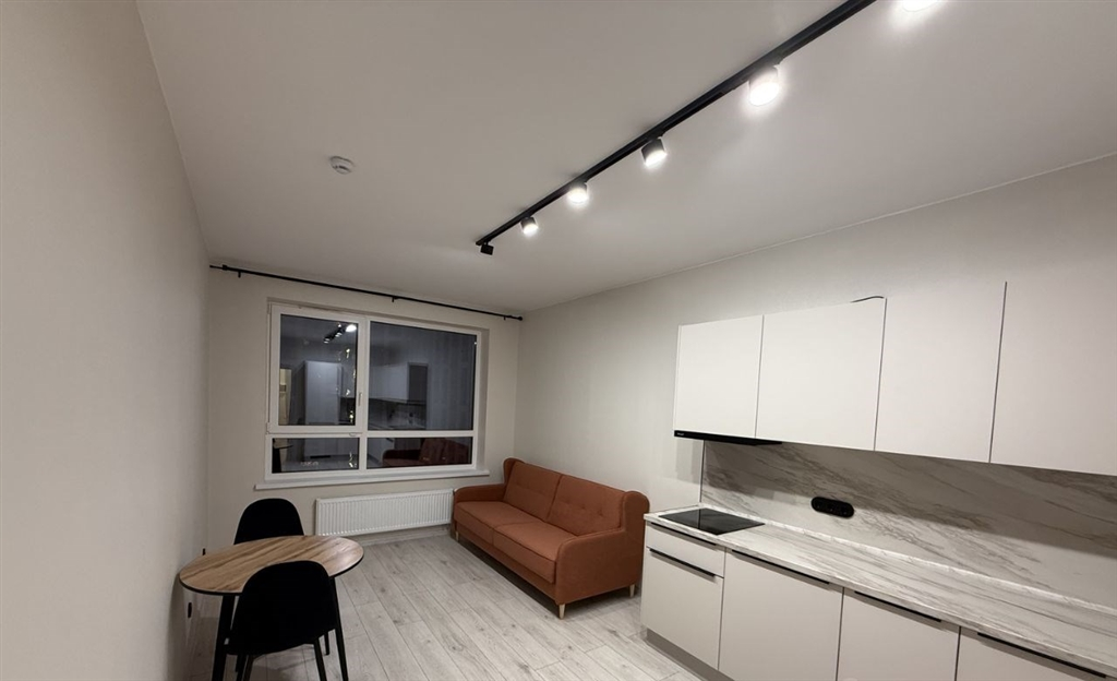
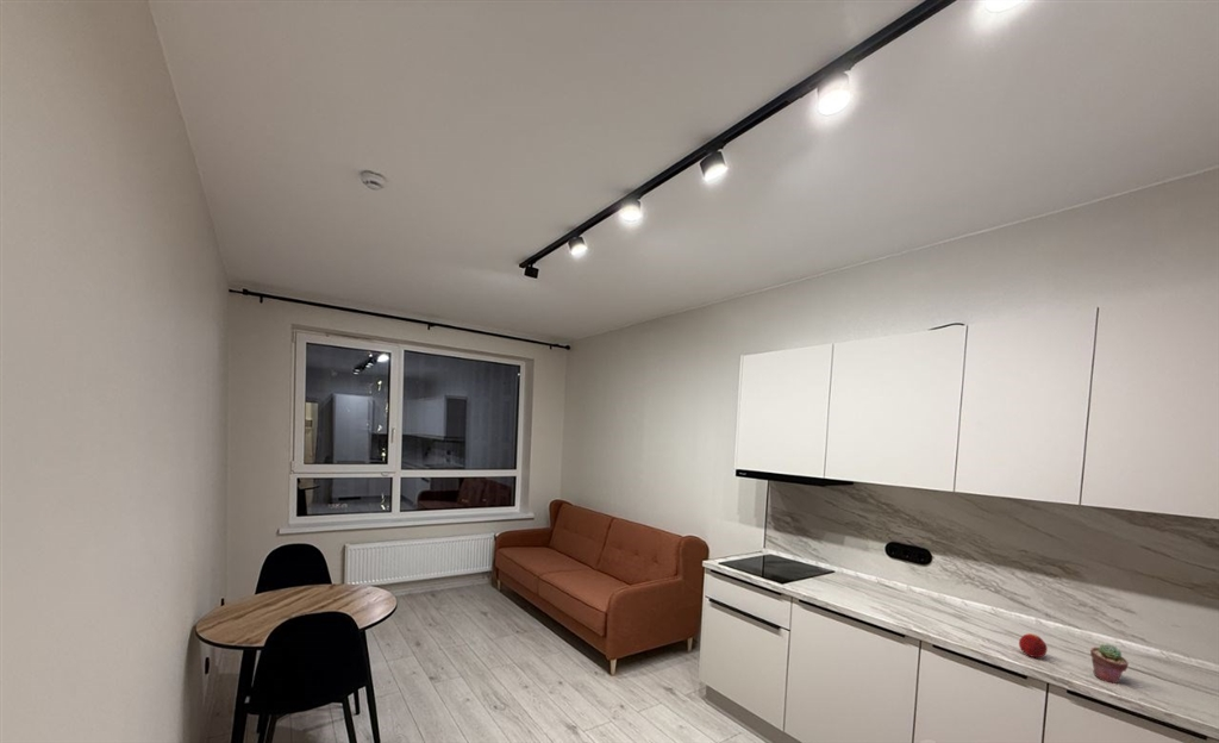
+ potted succulent [1089,643,1130,685]
+ peach [1018,632,1049,658]
